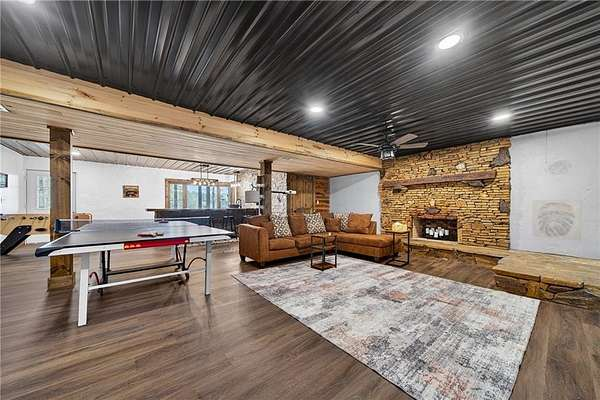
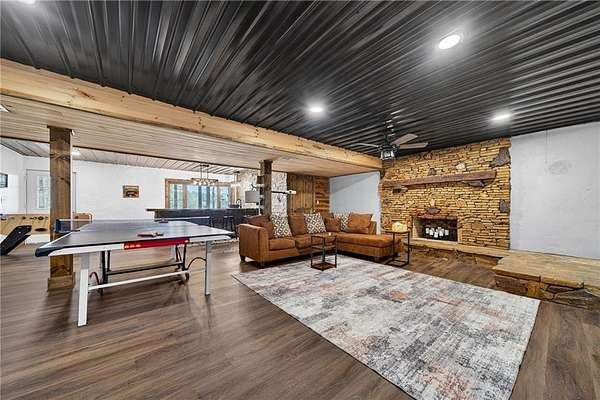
- wall art [532,200,582,242]
